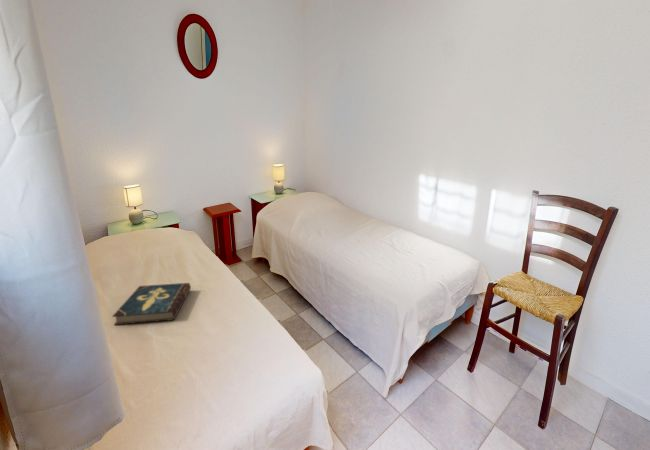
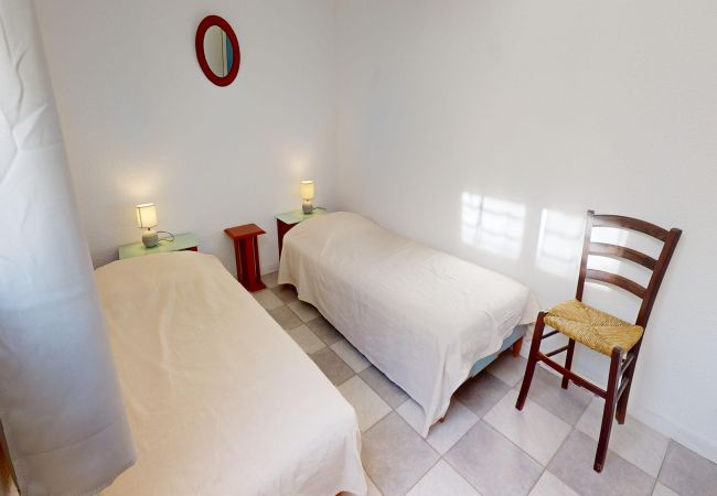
- book [112,282,192,326]
